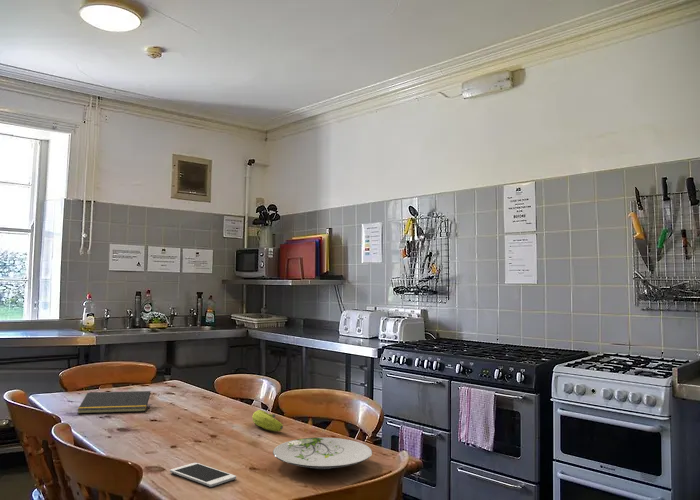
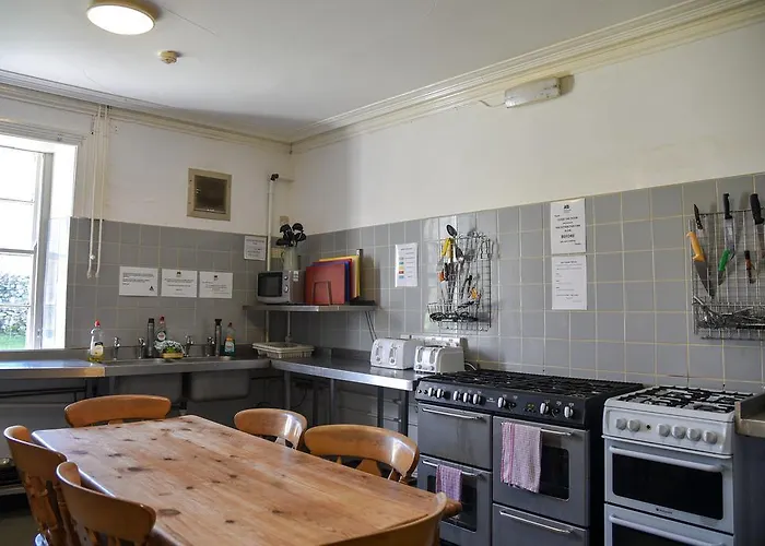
- plate [272,437,373,471]
- fruit [252,409,284,432]
- notepad [76,390,151,415]
- cell phone [169,462,237,488]
